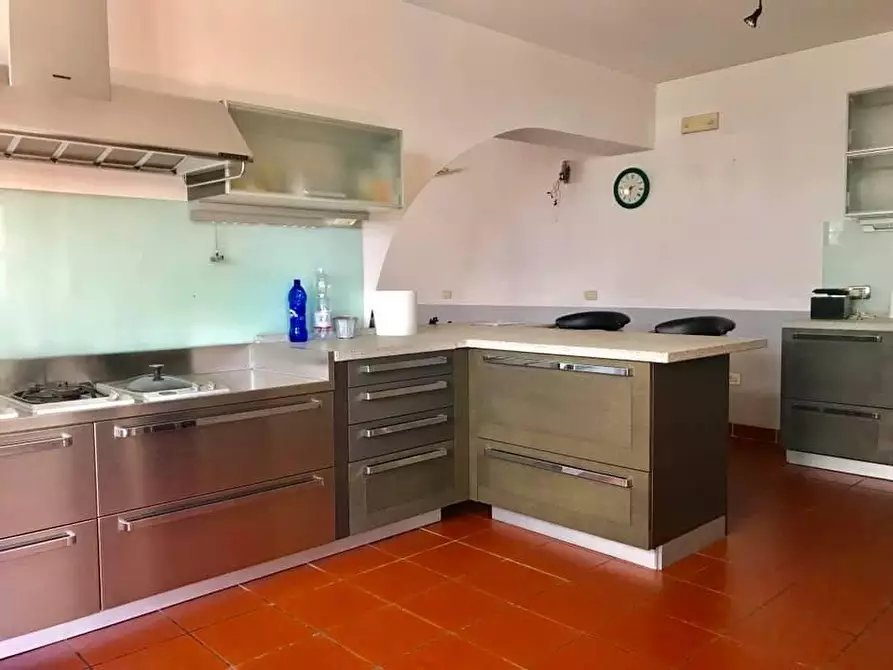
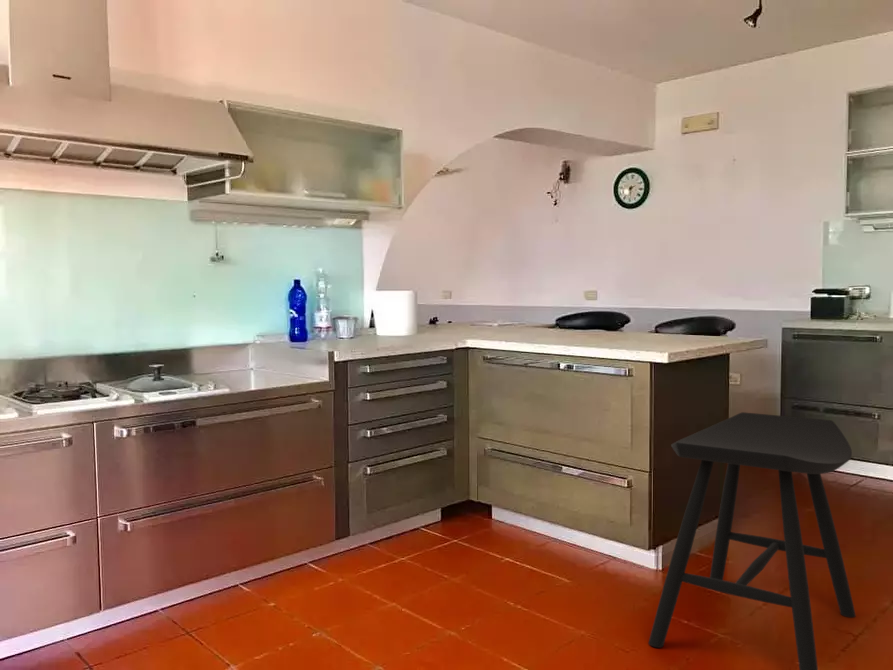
+ stool [648,411,857,670]
